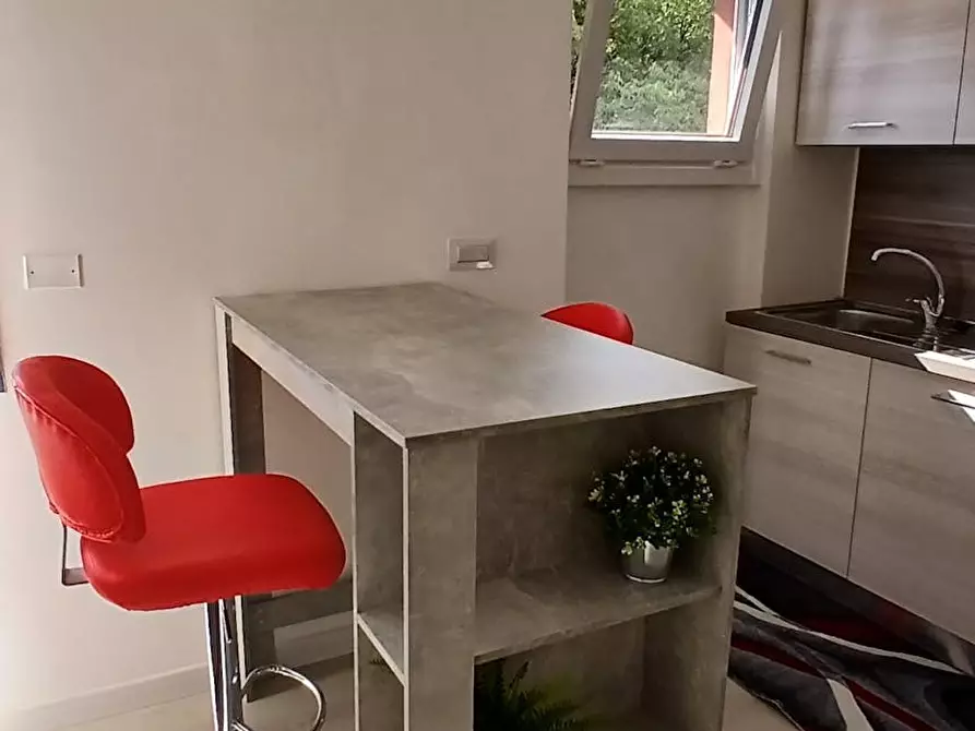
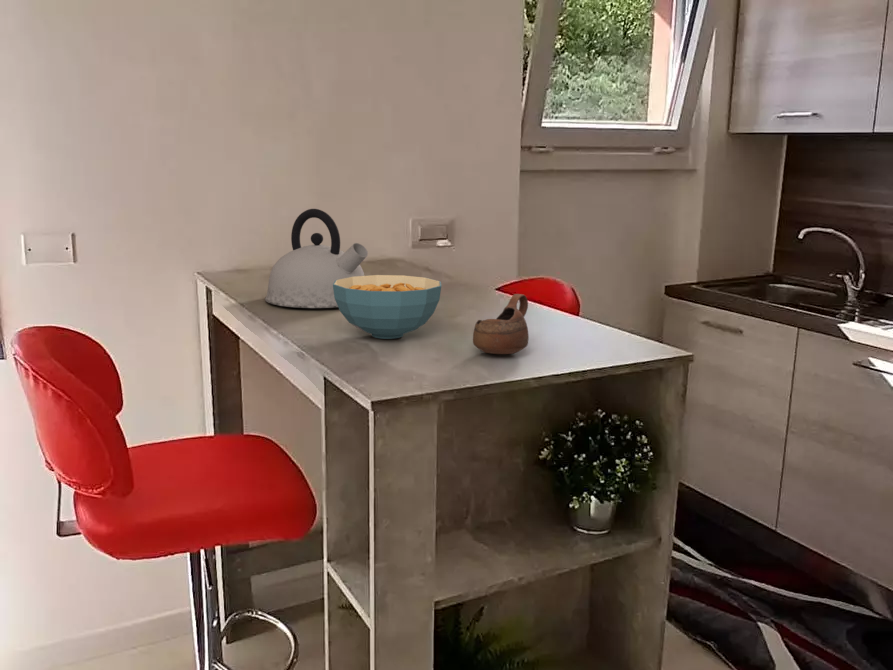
+ cereal bowl [333,274,442,340]
+ kettle [264,208,369,309]
+ cup [472,293,530,355]
